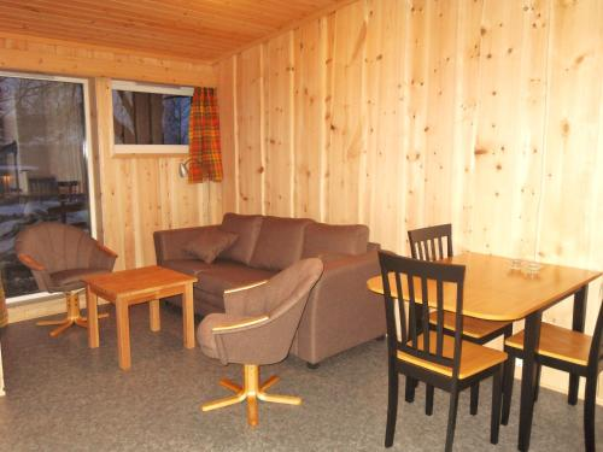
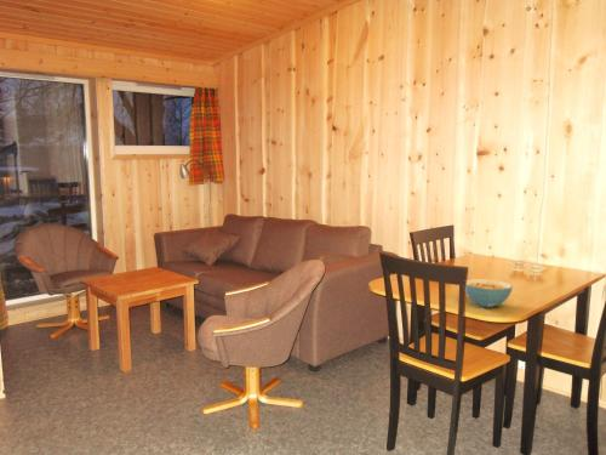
+ cereal bowl [464,278,514,309]
